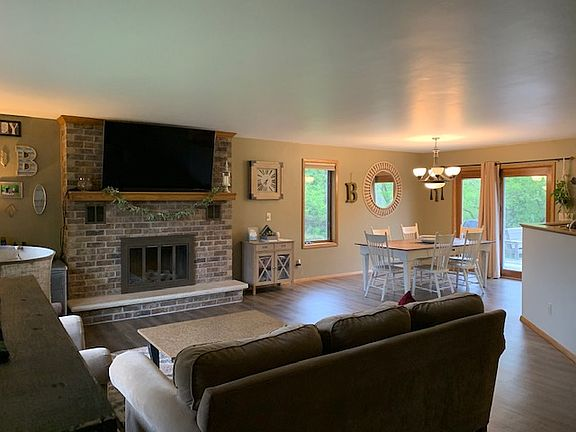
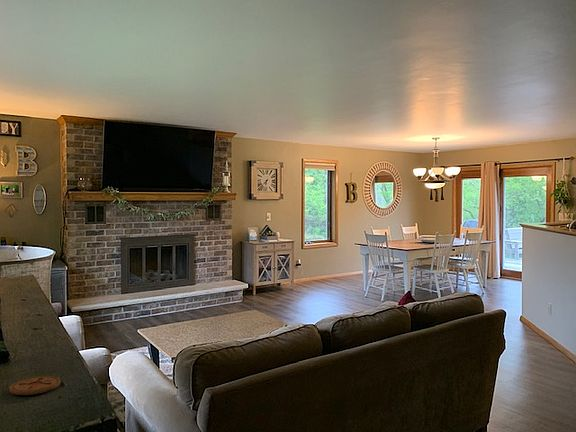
+ coaster [8,375,62,396]
